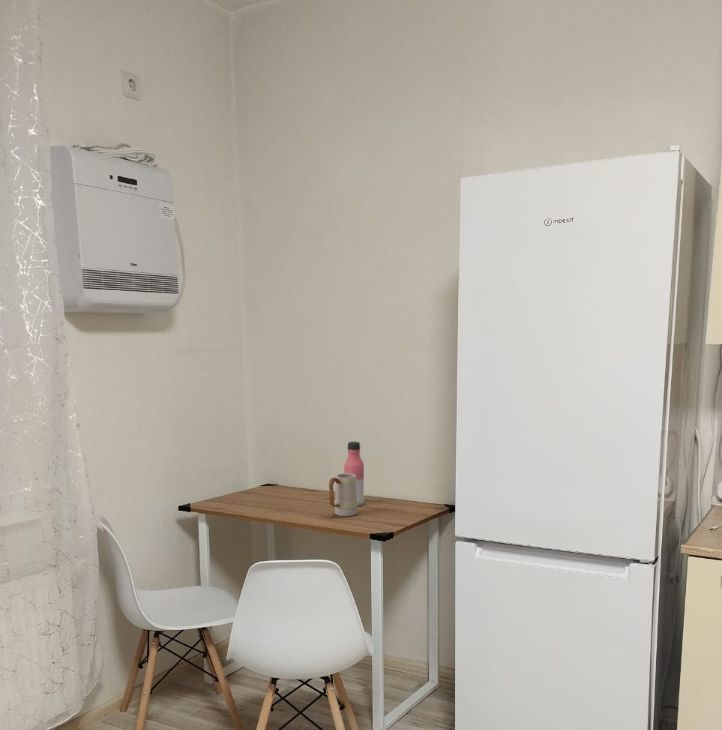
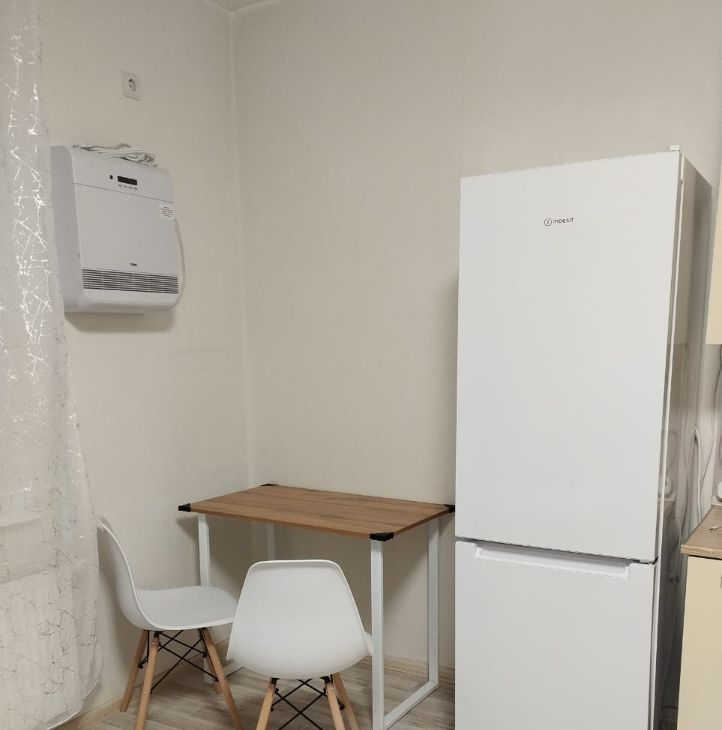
- mug [328,473,359,517]
- water bottle [343,441,365,507]
